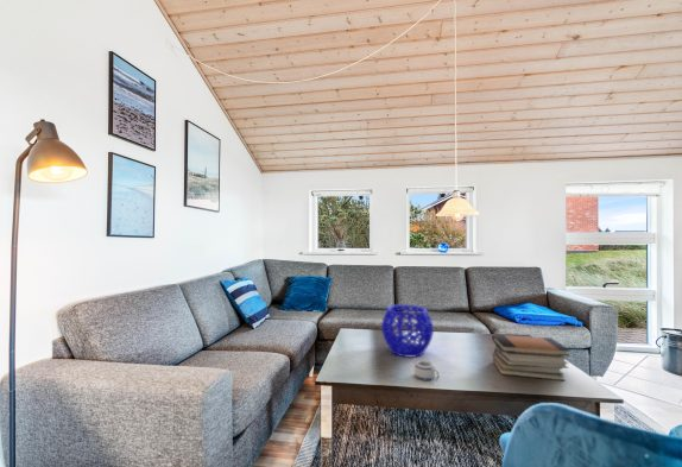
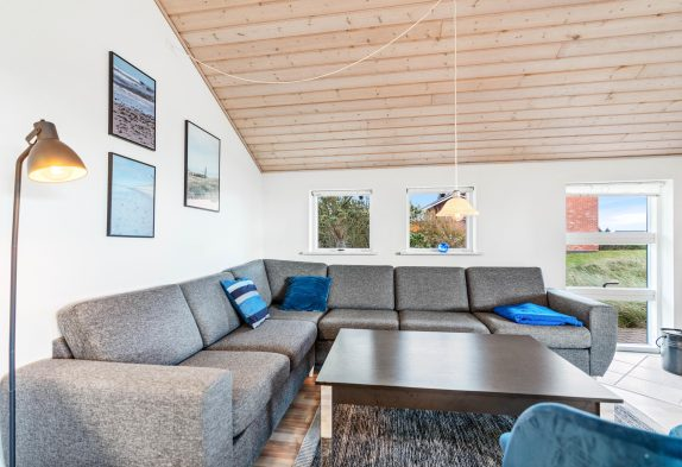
- mug [413,359,441,381]
- decorative bowl [380,303,435,359]
- book stack [491,334,572,381]
